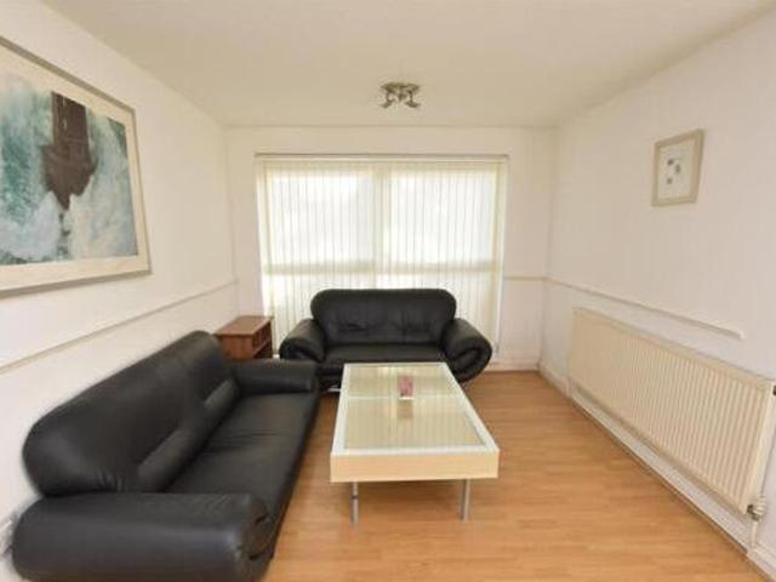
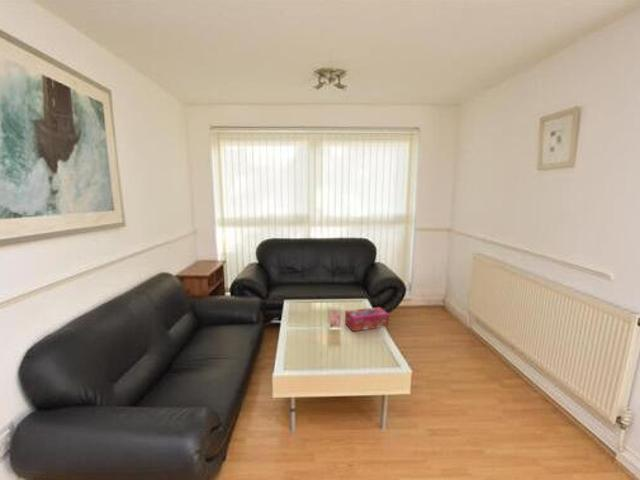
+ tissue box [344,306,390,332]
